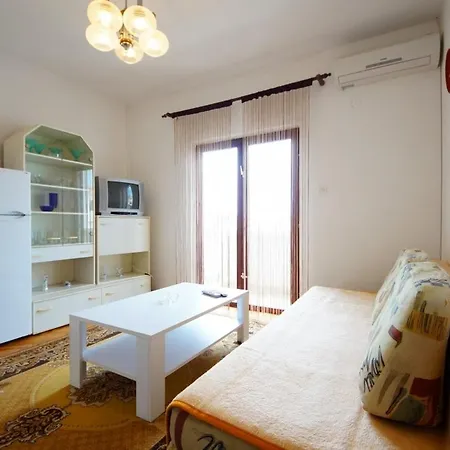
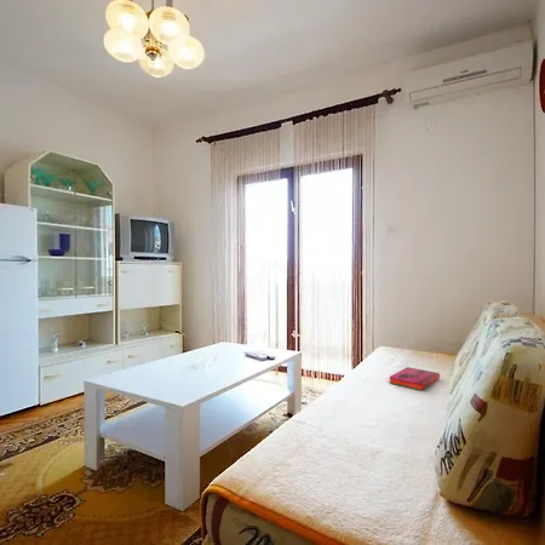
+ hardback book [388,366,441,392]
